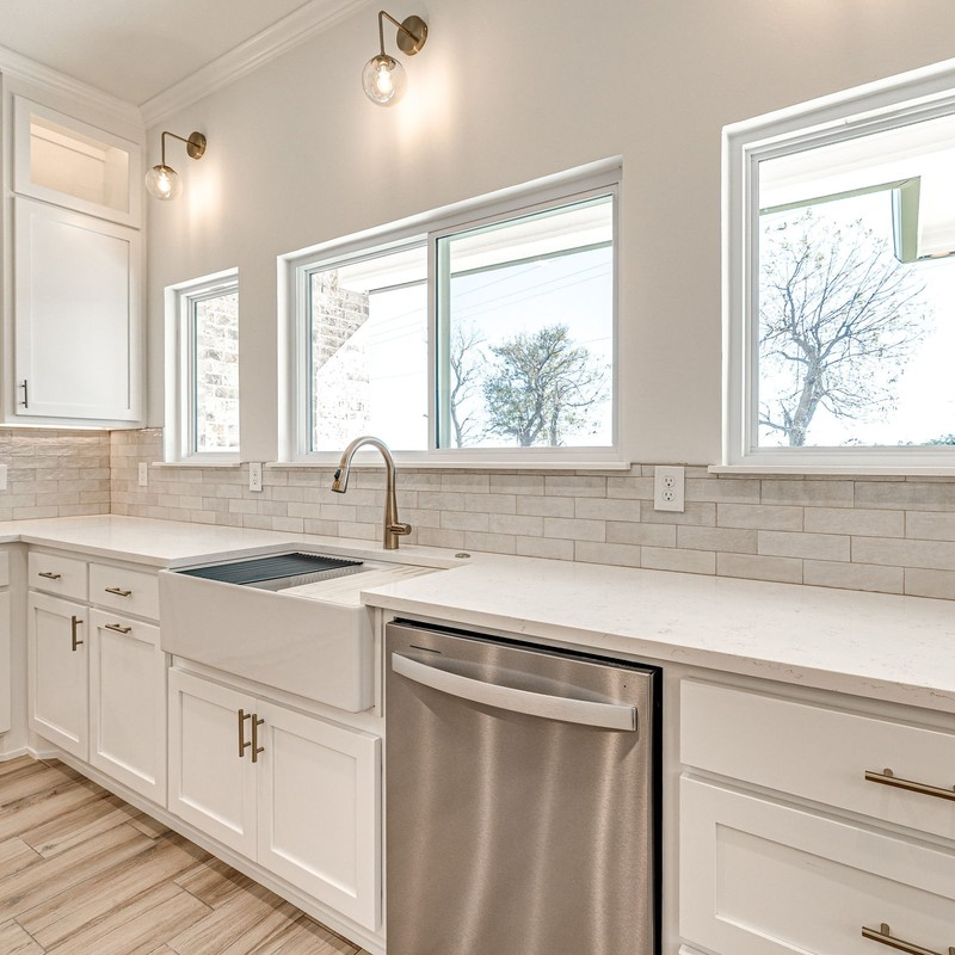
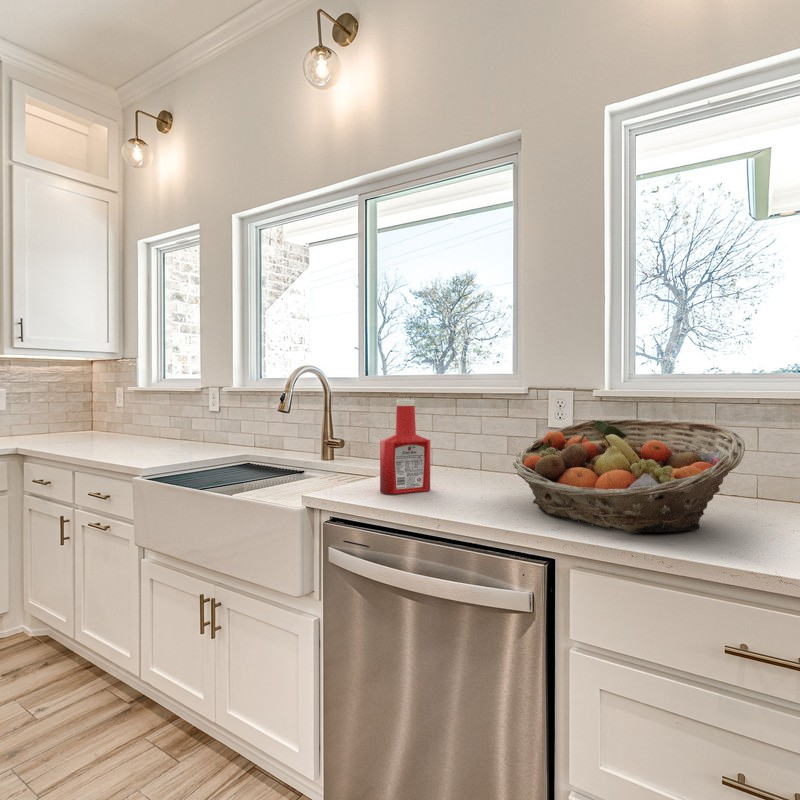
+ soap bottle [379,399,431,495]
+ fruit basket [512,418,746,533]
